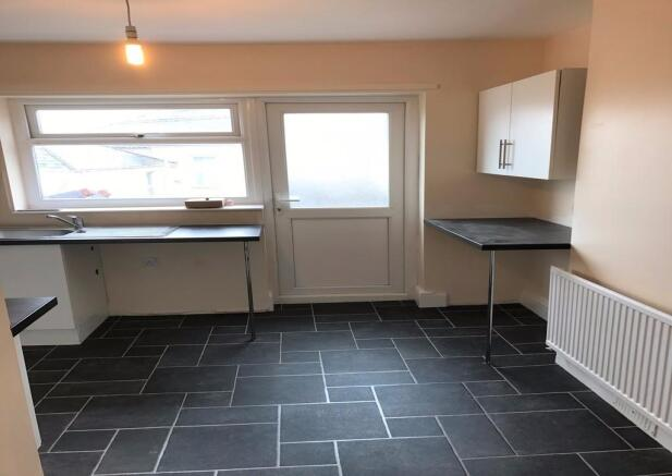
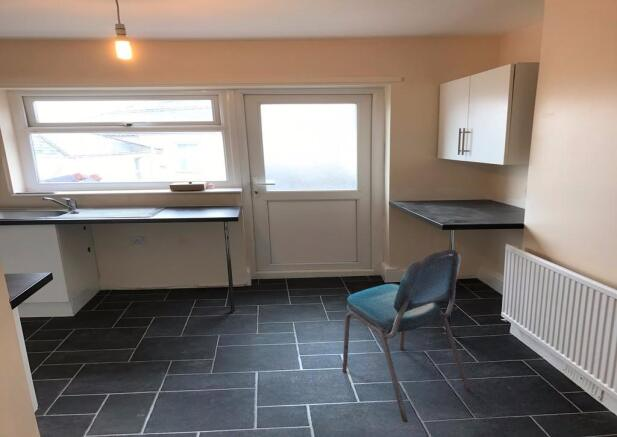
+ dining chair [342,248,471,423]
